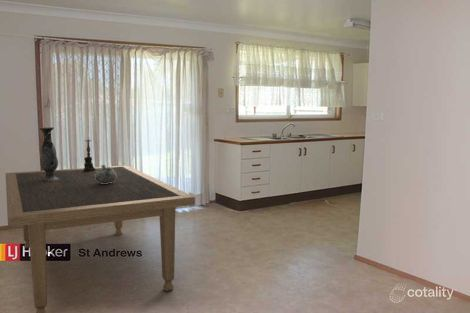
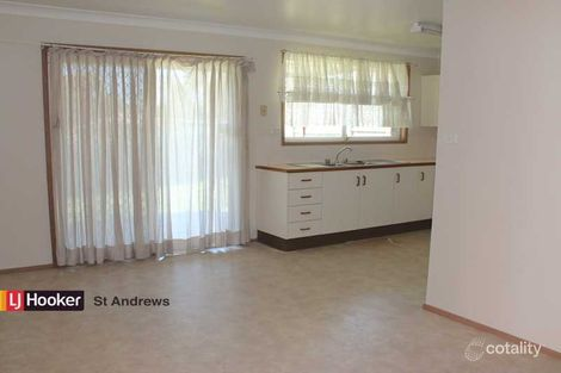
- dining table [5,165,196,313]
- candle holder [76,138,98,172]
- vase [39,126,59,181]
- decorative bowl [95,164,117,184]
